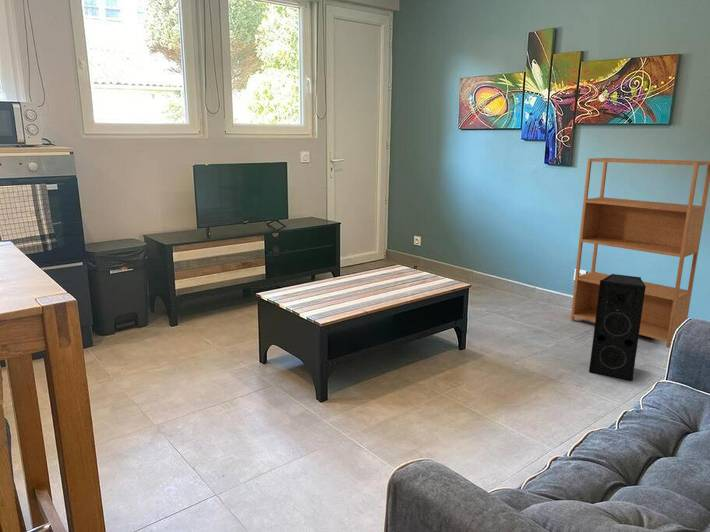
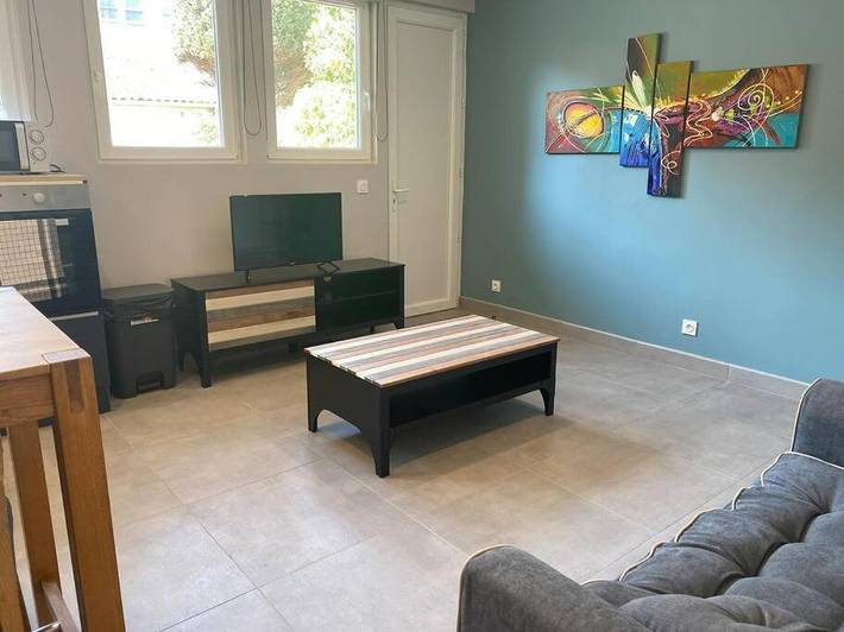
- speaker [588,273,646,382]
- bookshelf [570,157,710,349]
